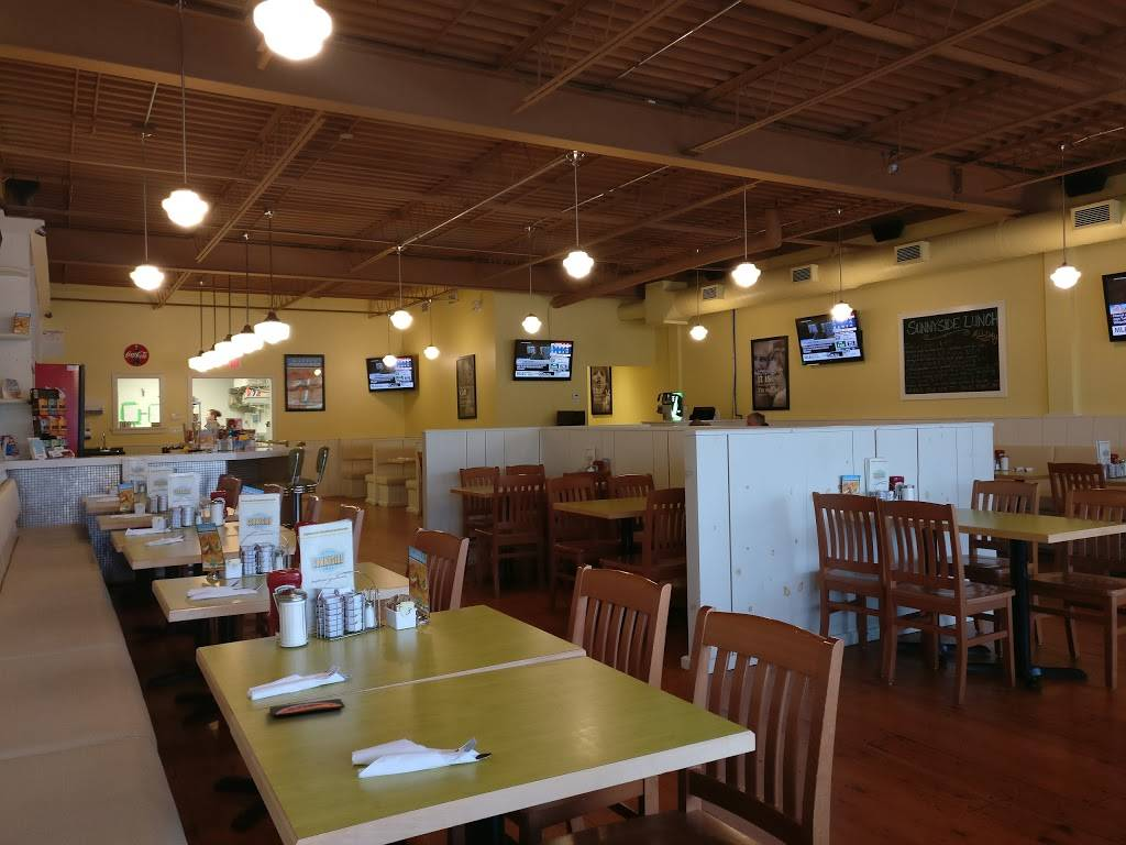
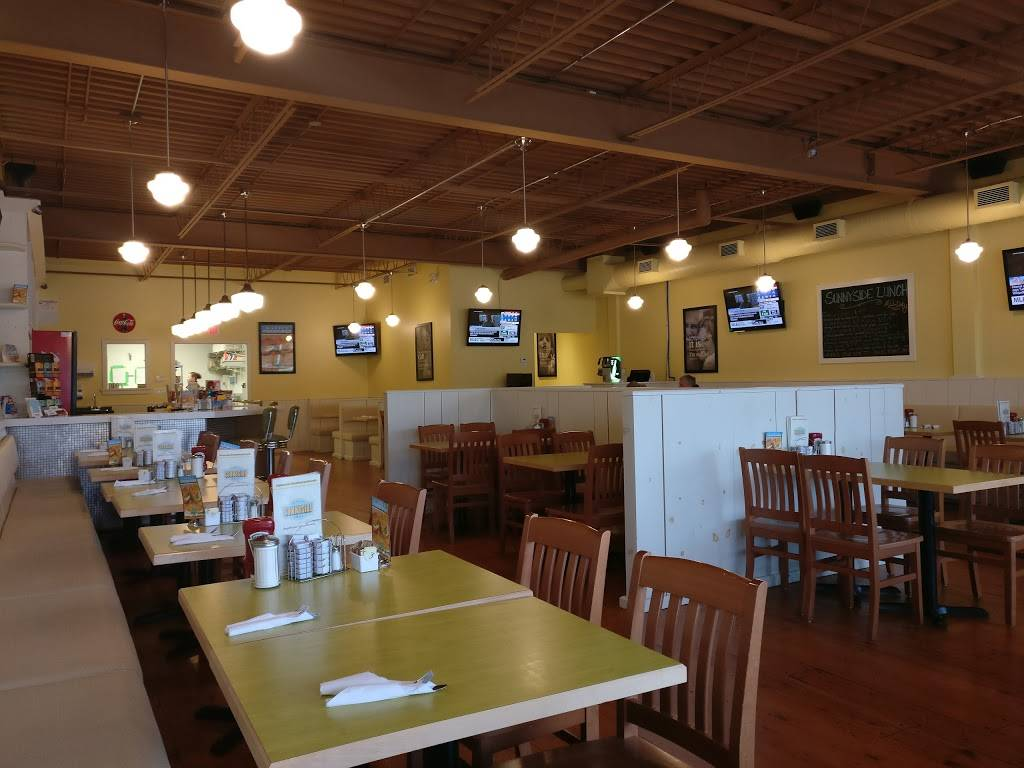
- smartphone [268,698,345,717]
